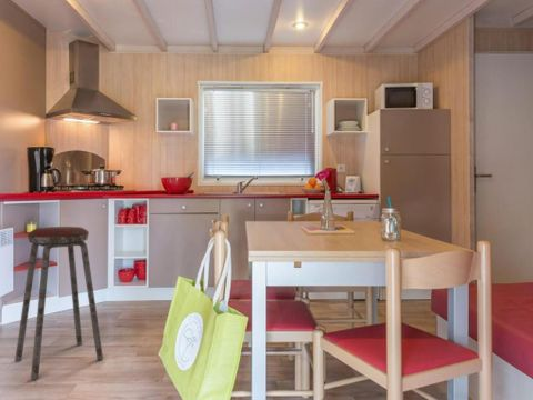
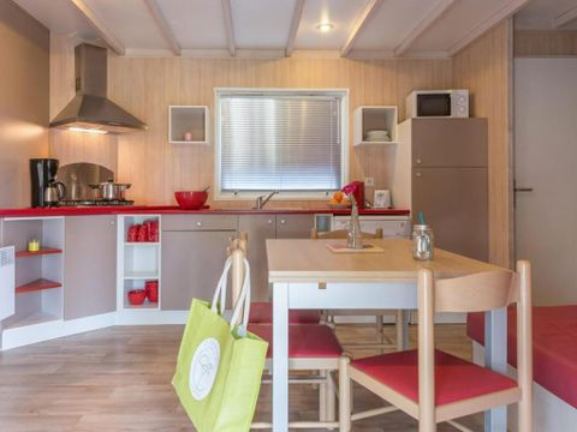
- music stool [13,226,104,381]
